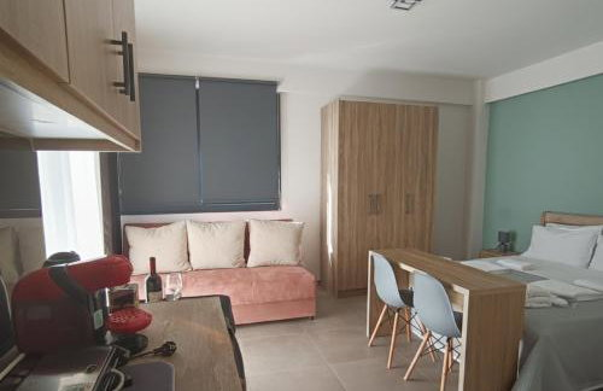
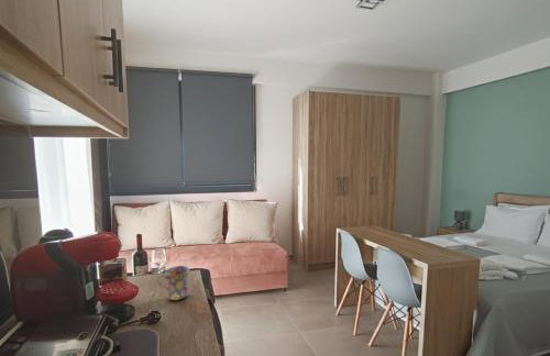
+ mug [156,265,190,301]
